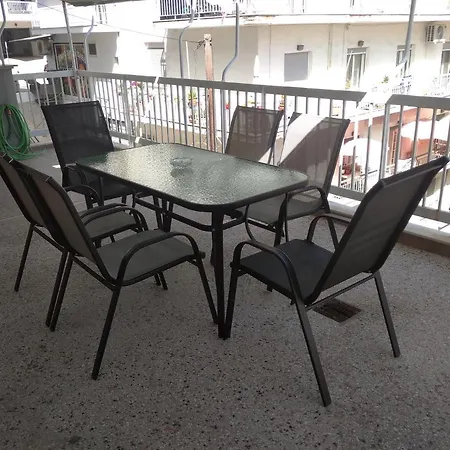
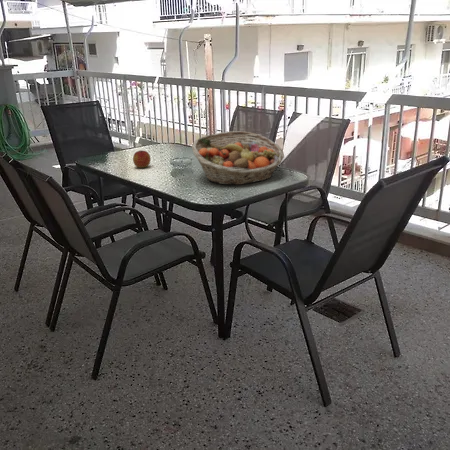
+ fruit basket [191,130,285,186]
+ apple [132,149,151,169]
